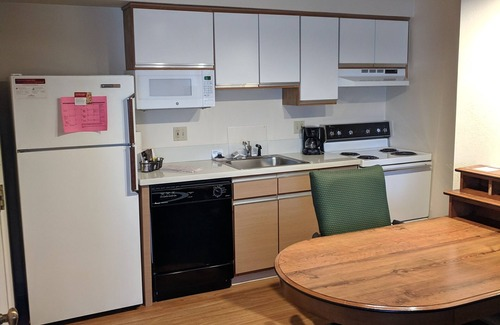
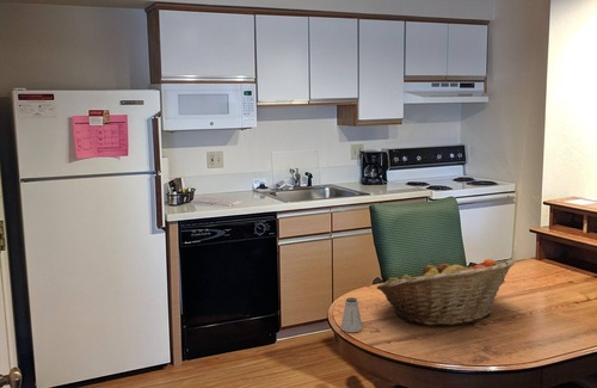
+ fruit basket [376,258,516,327]
+ saltshaker [339,296,364,333]
